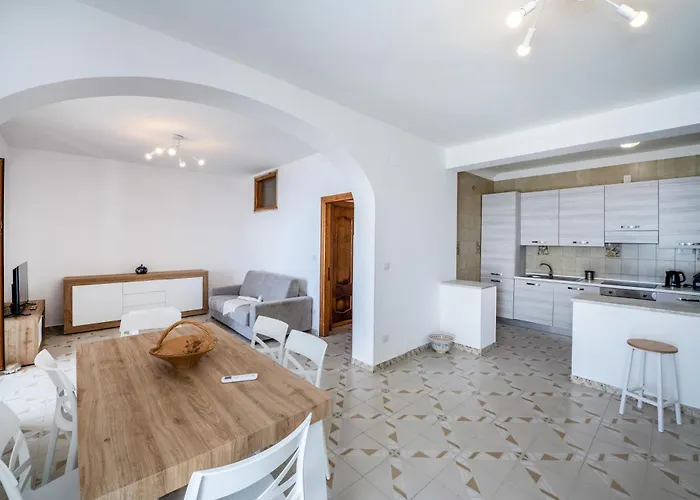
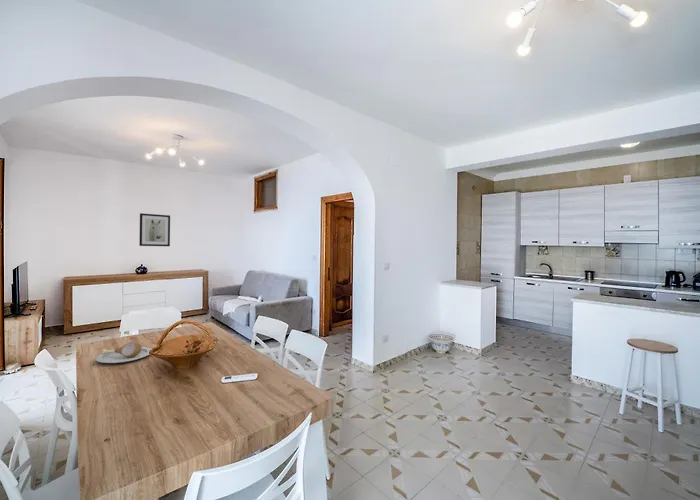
+ plate [94,341,153,364]
+ wall art [138,212,171,247]
